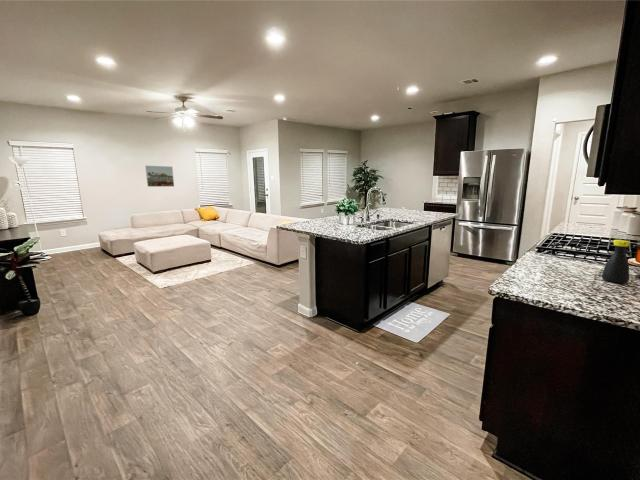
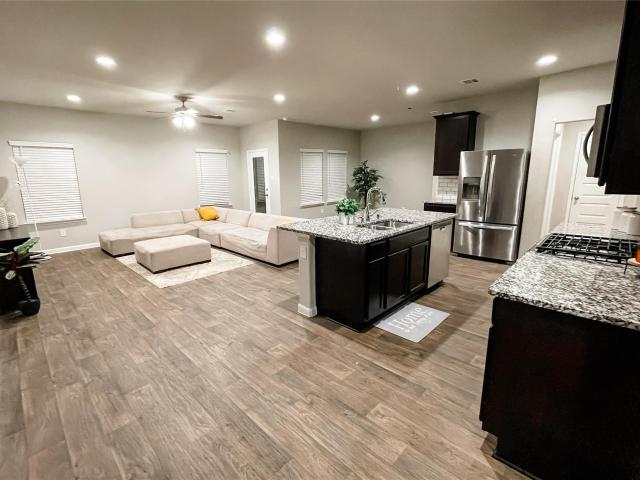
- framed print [144,165,175,188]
- bottle [601,239,631,284]
